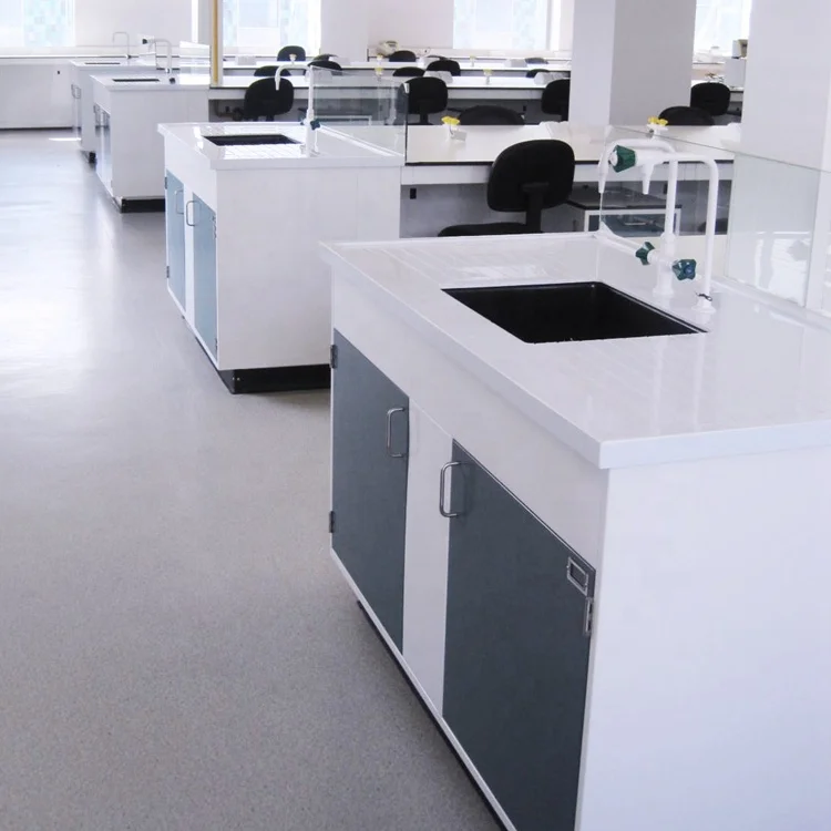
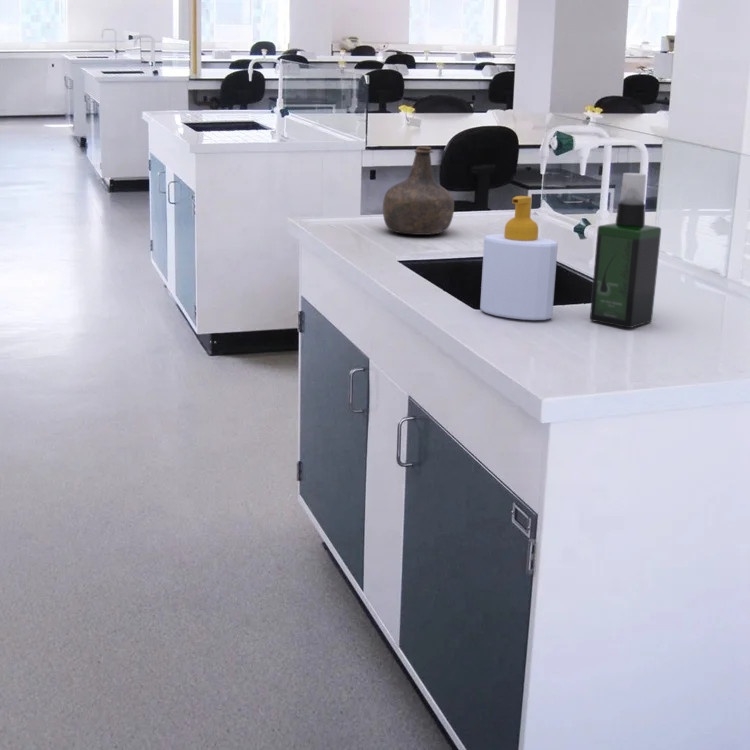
+ spray bottle [589,172,662,329]
+ bottle [382,145,455,236]
+ soap bottle [479,195,559,321]
